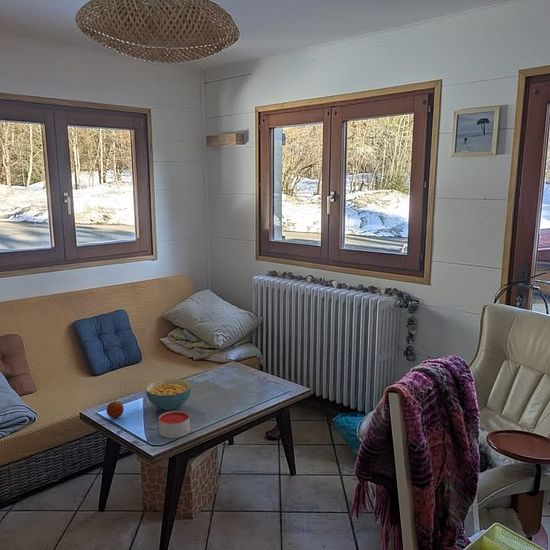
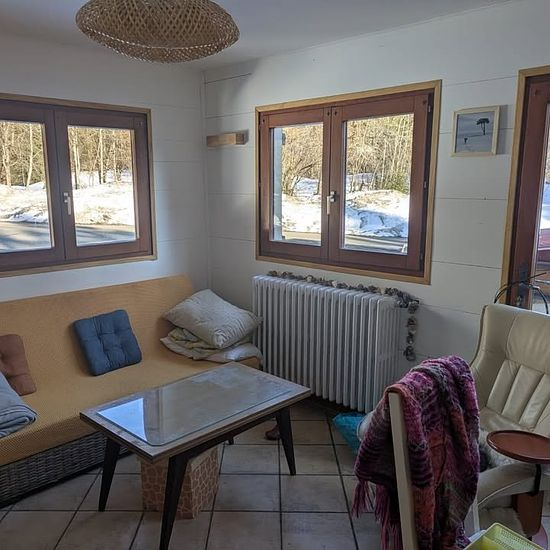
- fruit [106,400,125,419]
- cereal bowl [145,378,192,411]
- candle [158,410,191,439]
